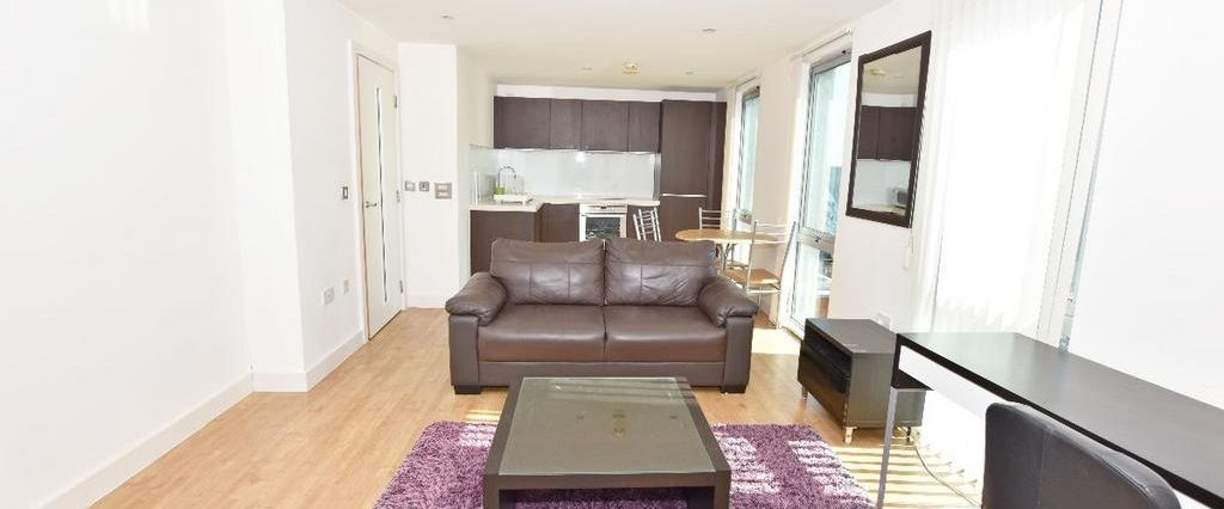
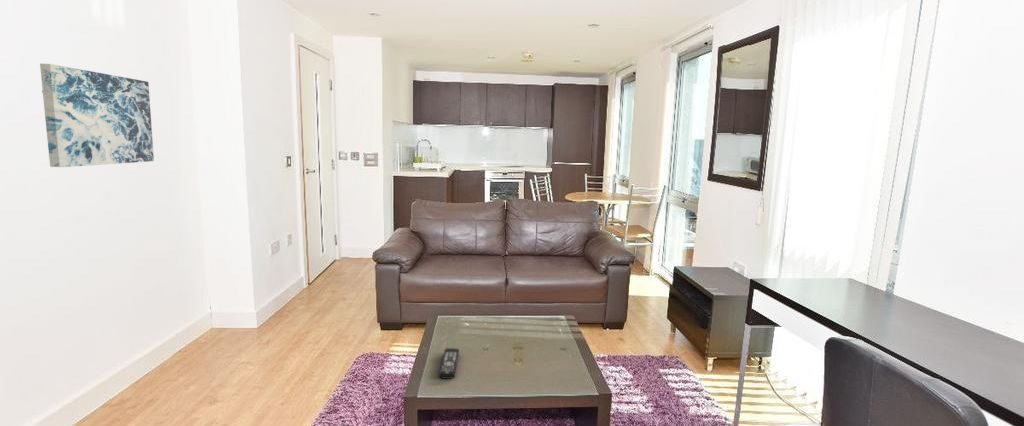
+ wall art [39,63,155,168]
+ remote control [438,347,460,380]
